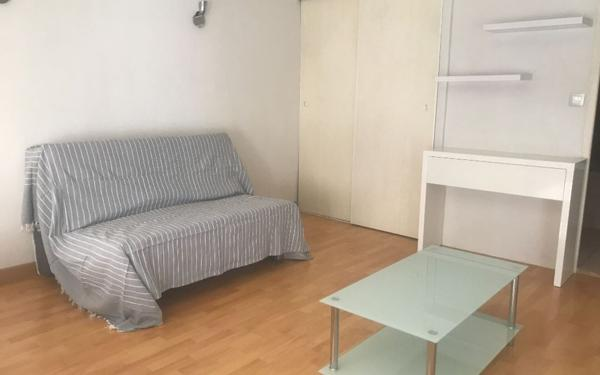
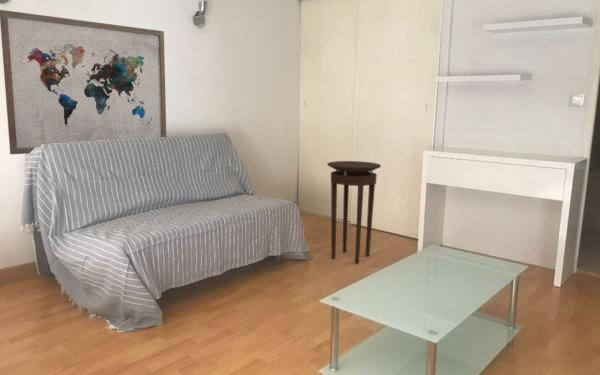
+ stool [326,160,382,264]
+ wall art [0,9,167,155]
